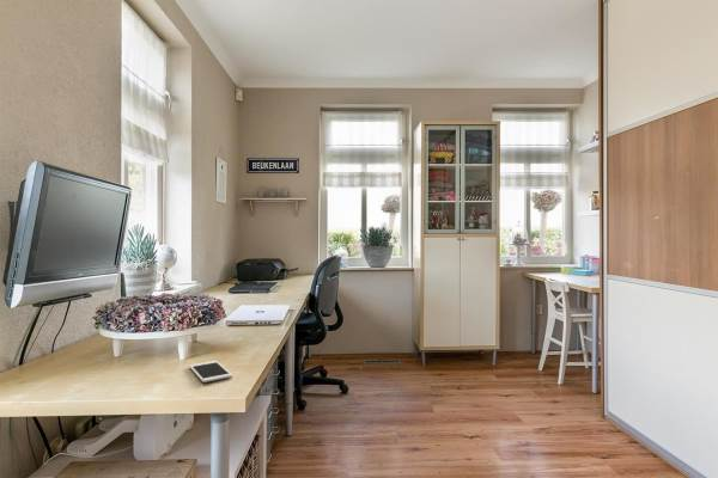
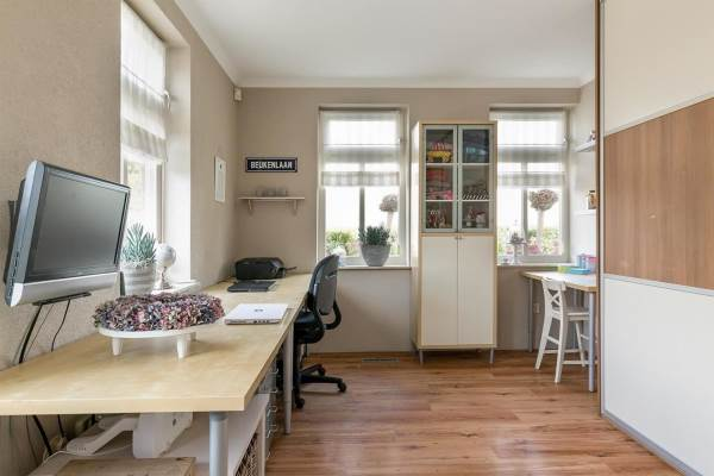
- cell phone [188,360,233,384]
